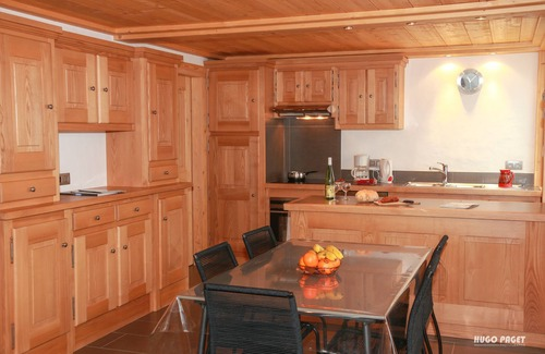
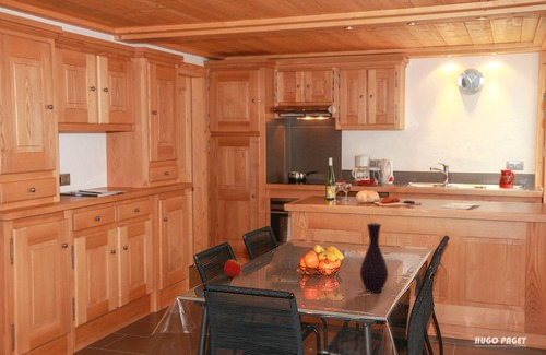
+ vase [359,223,389,294]
+ apple [223,258,242,277]
